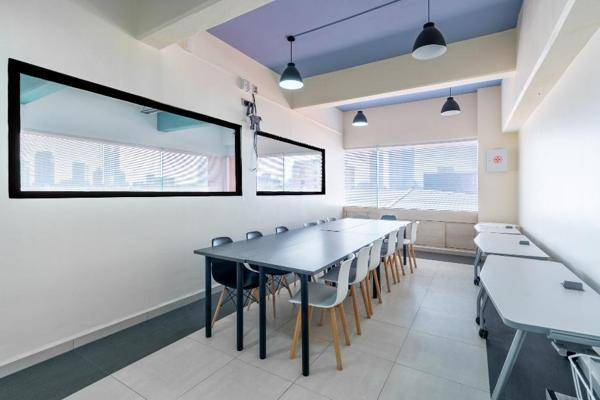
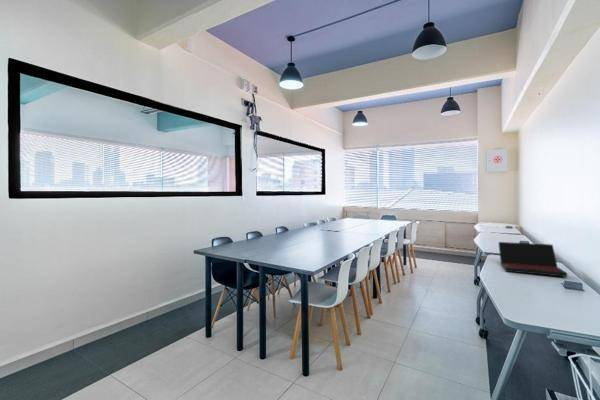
+ laptop [498,241,568,278]
